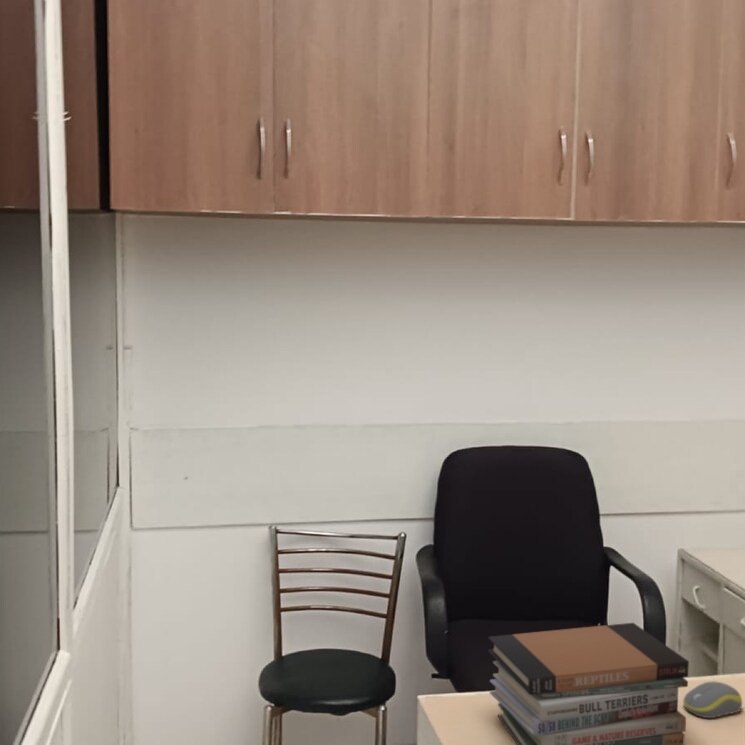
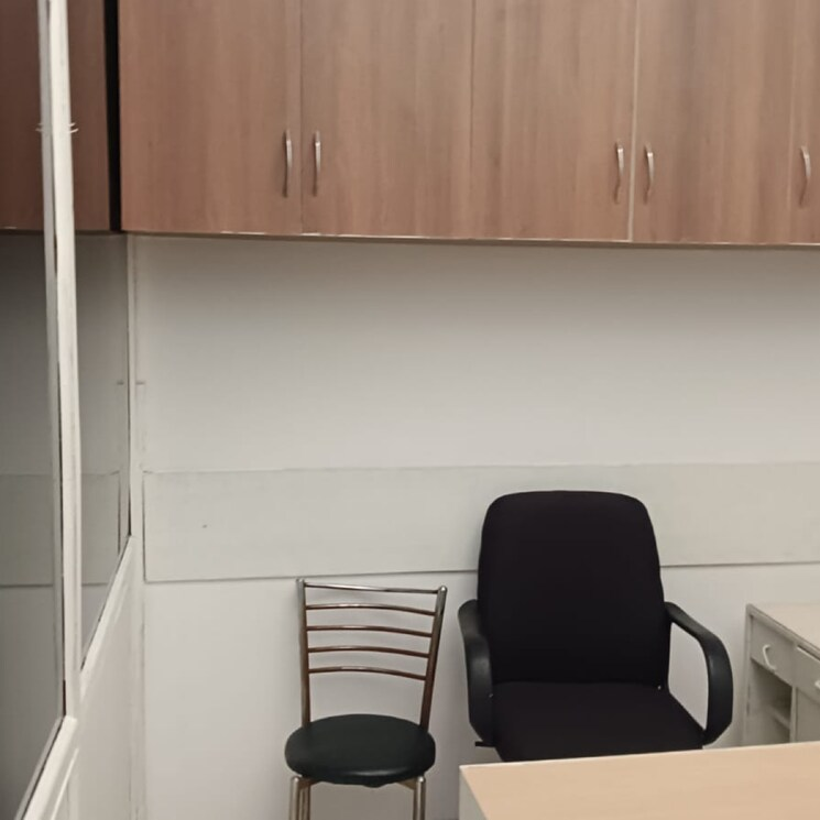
- computer mouse [682,681,743,719]
- book stack [487,622,690,745]
